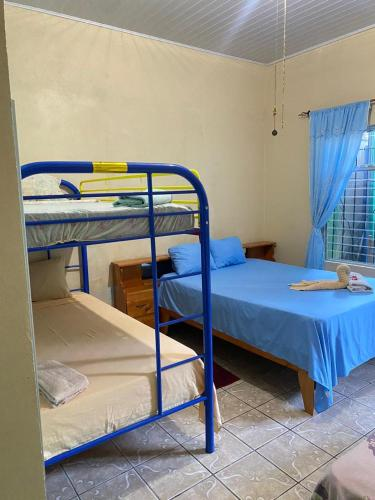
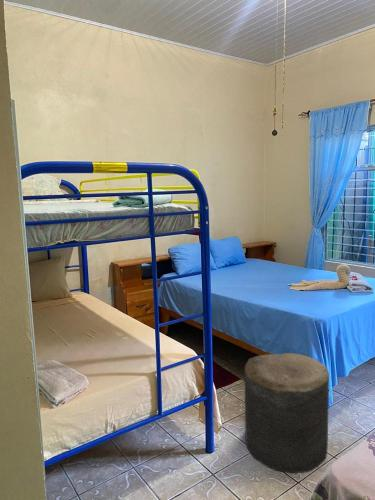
+ stool [244,352,330,474]
